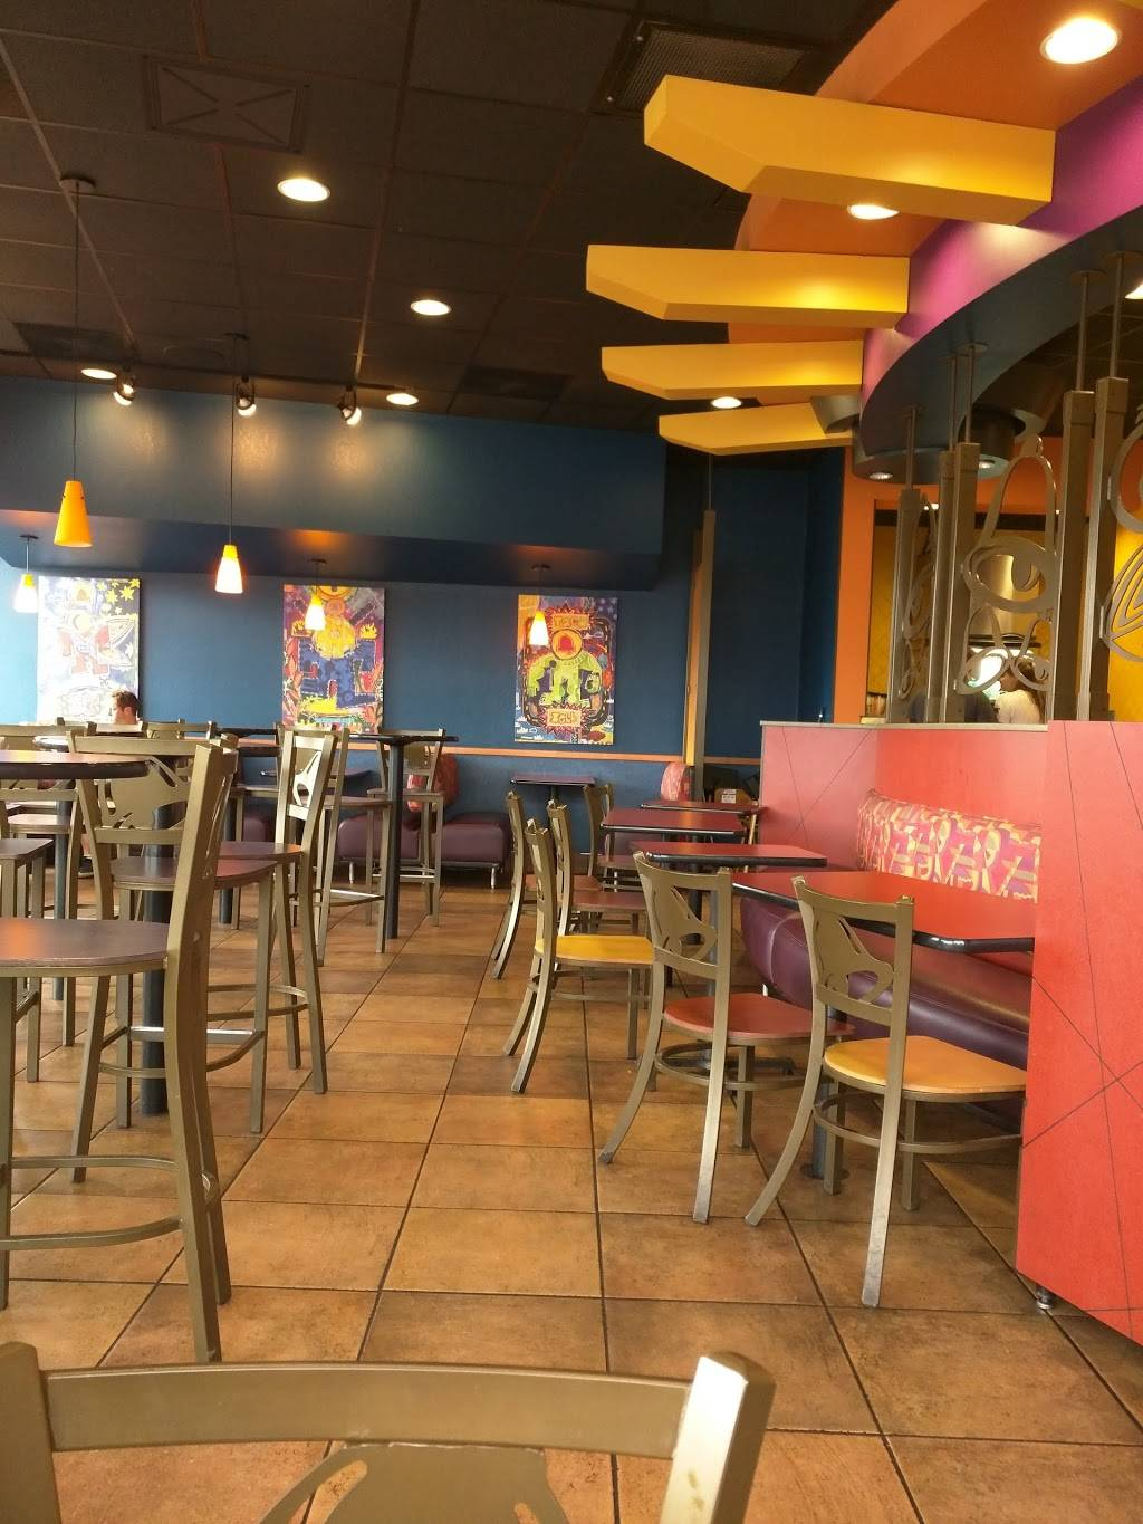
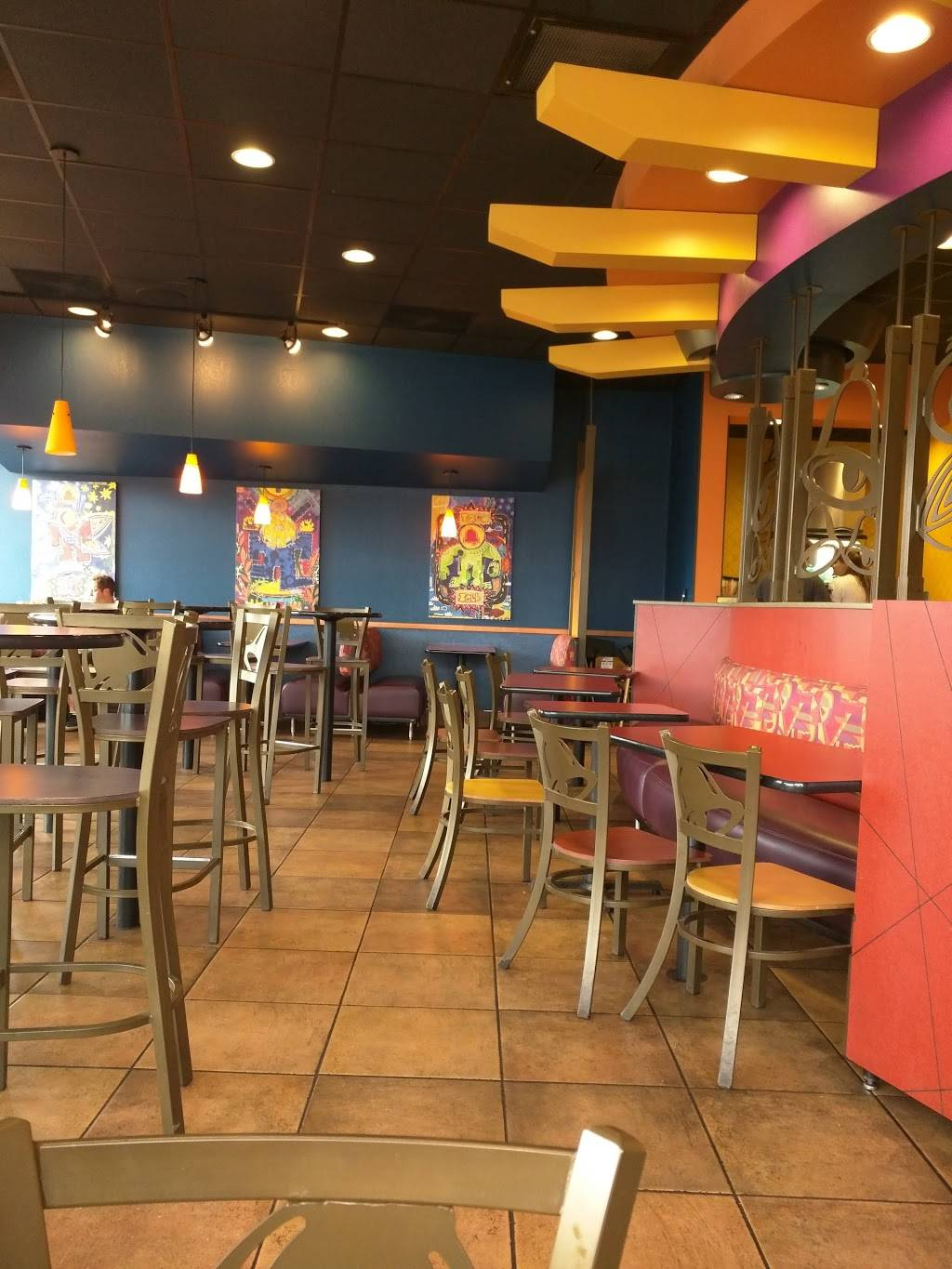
- ceiling vent [134,50,317,157]
